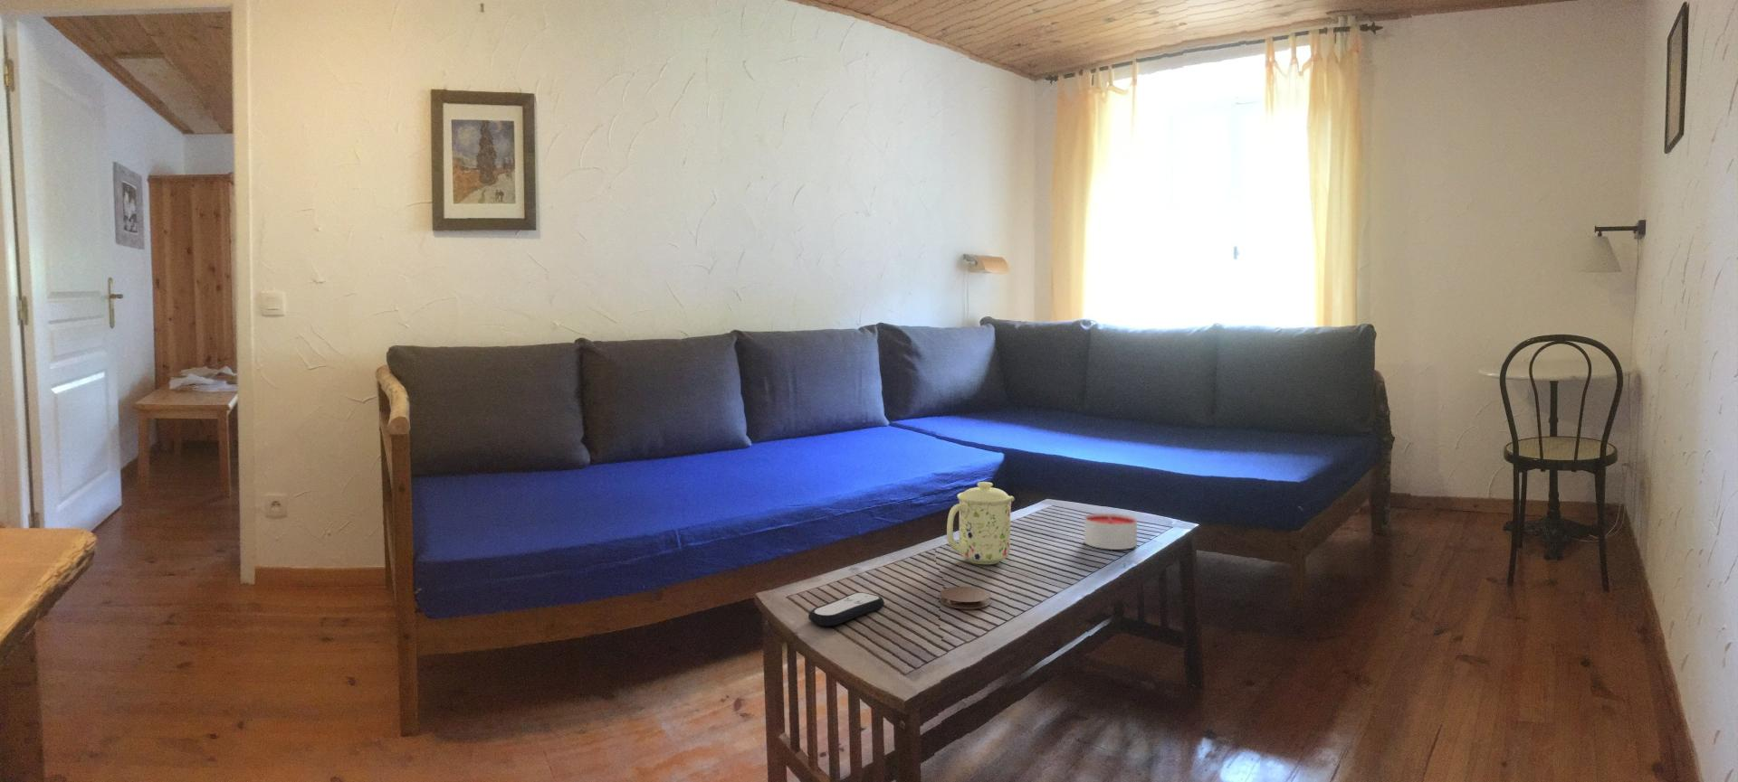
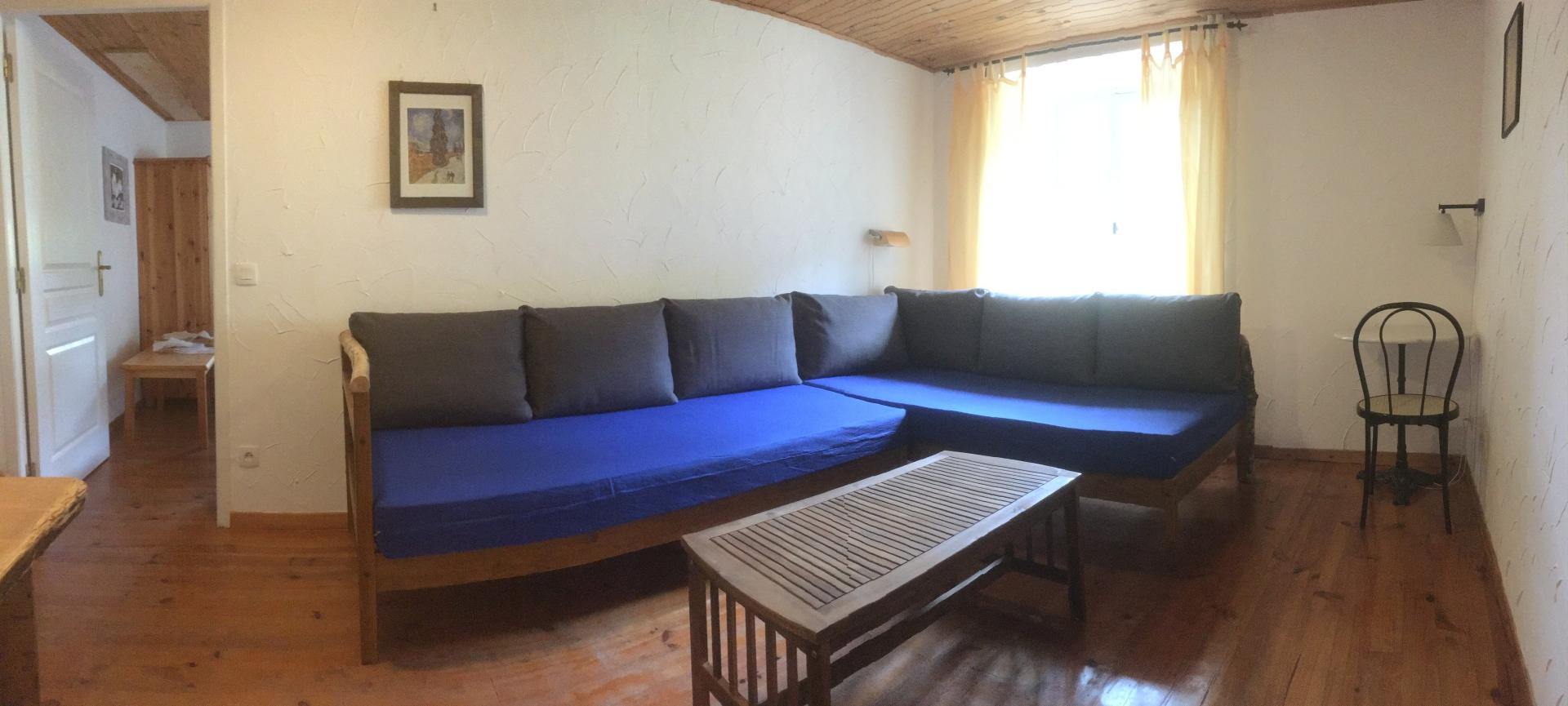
- remote control [807,591,886,627]
- coaster [939,586,992,610]
- candle [1084,513,1138,551]
- mug [945,481,1014,565]
